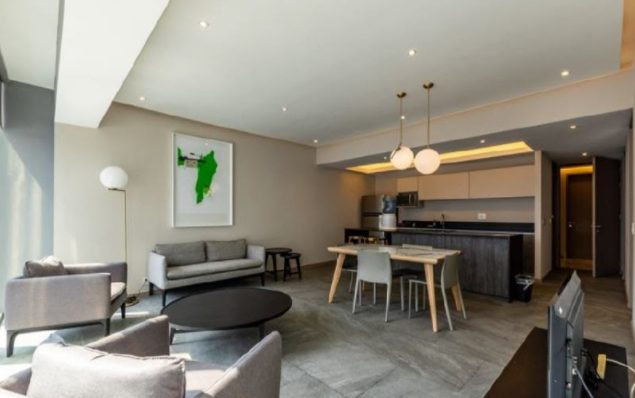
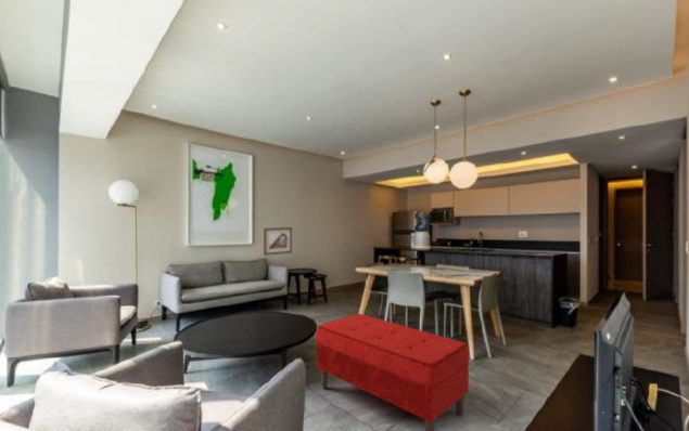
+ bench [315,313,470,431]
+ picture frame [263,226,293,257]
